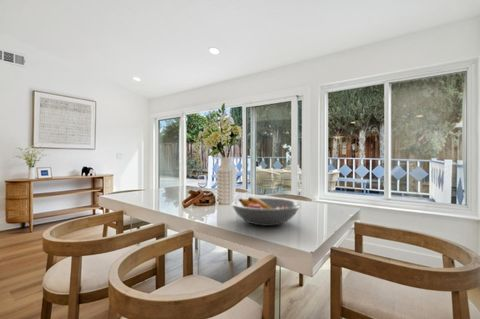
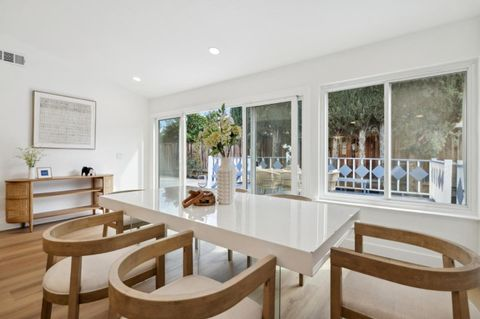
- fruit bowl [231,196,301,227]
